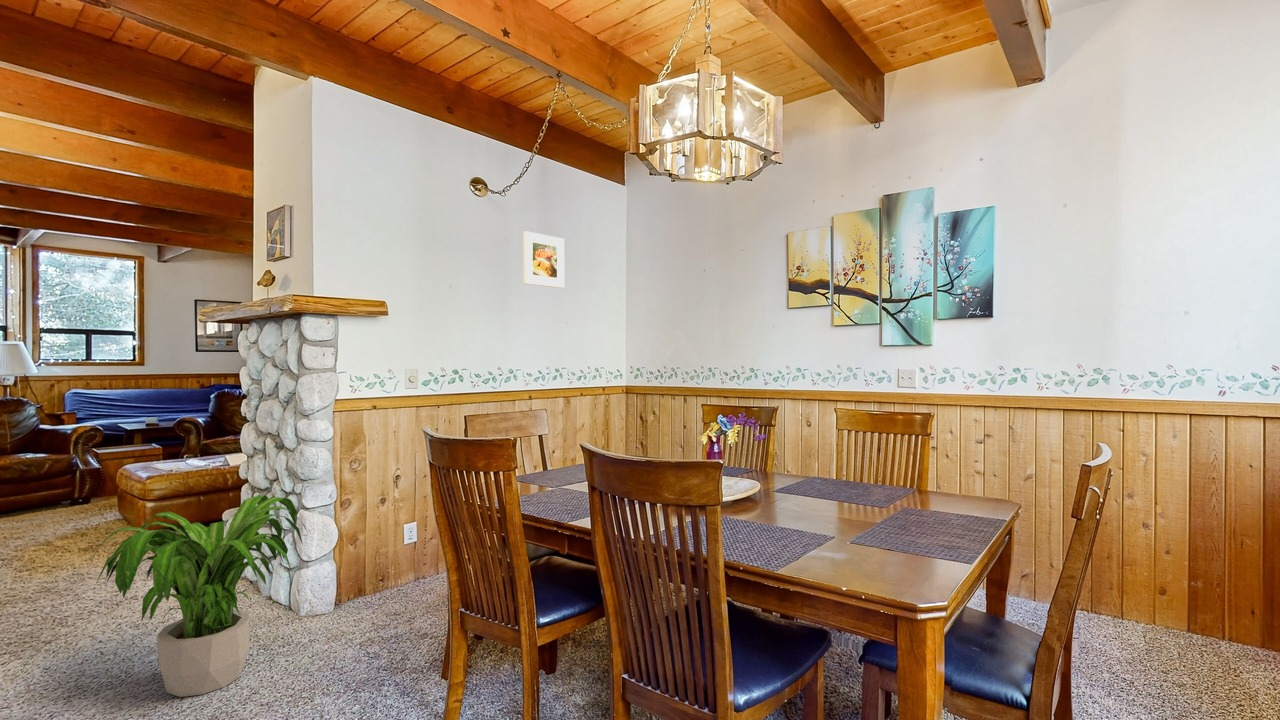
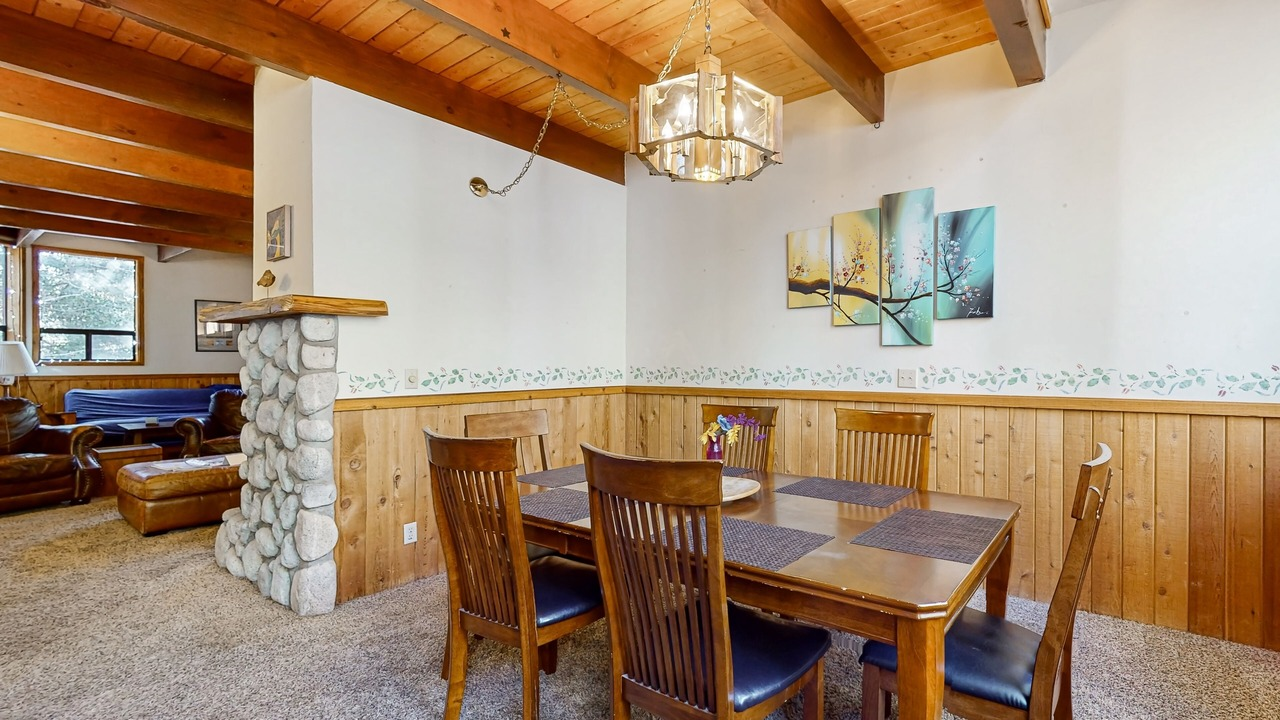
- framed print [522,230,565,289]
- potted plant [88,494,309,698]
